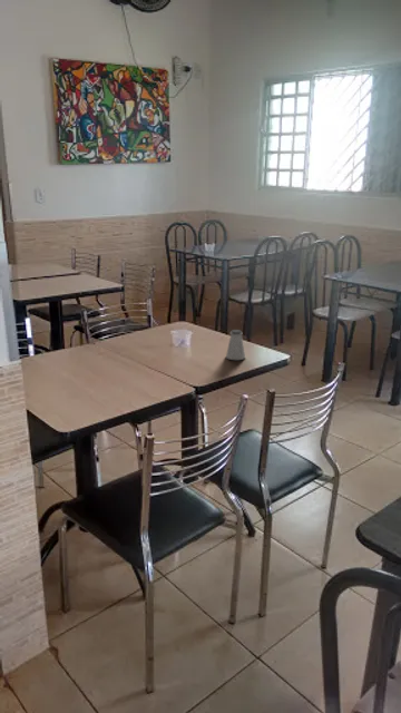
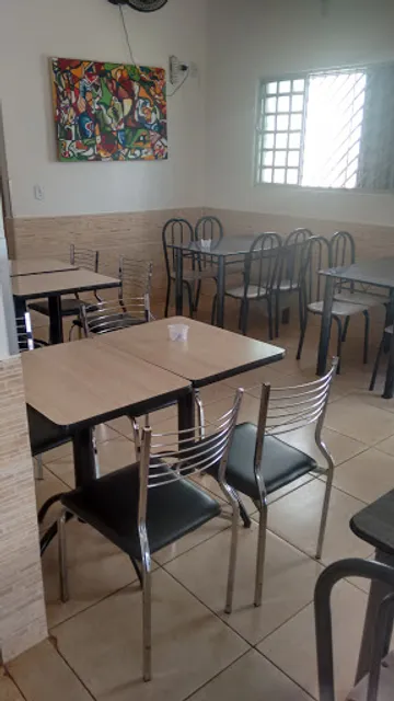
- saltshaker [225,329,246,361]
